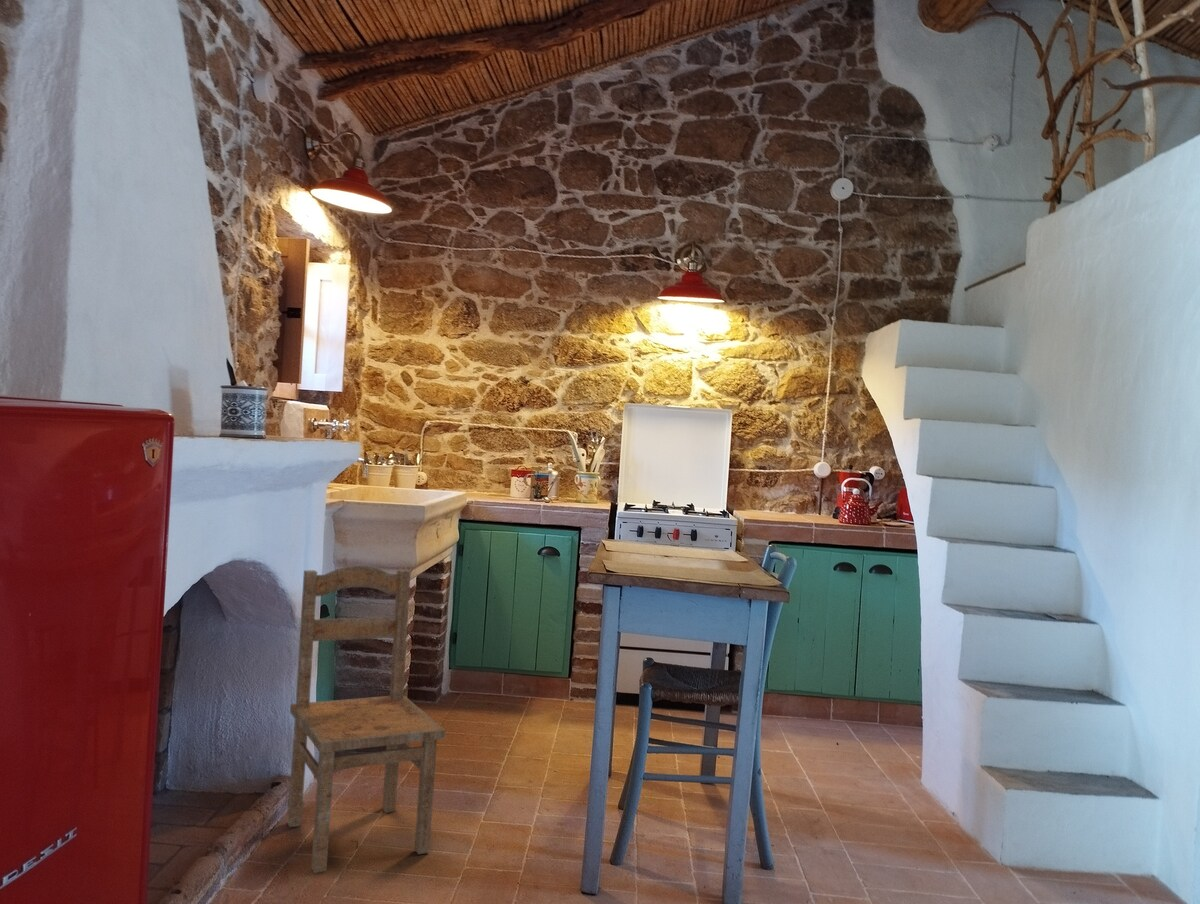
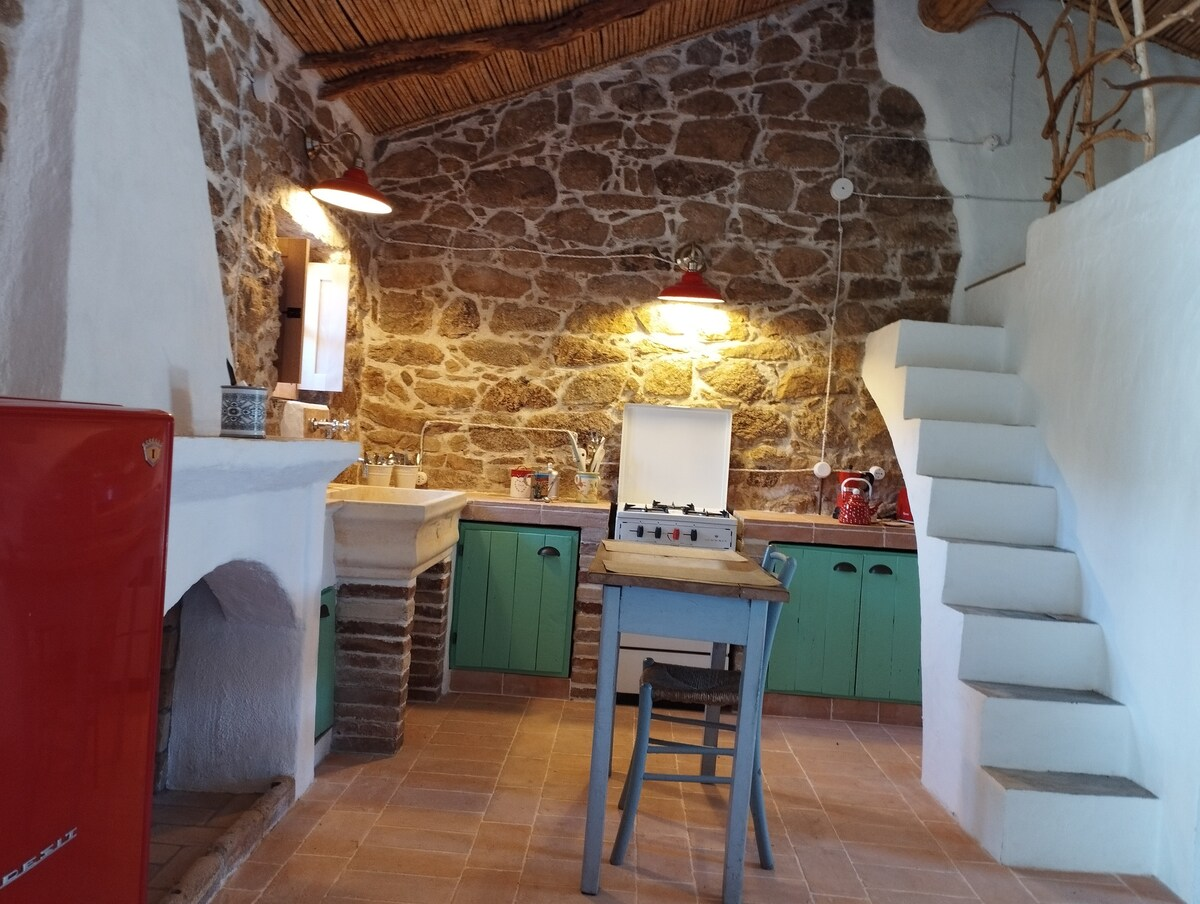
- wooden chair [287,565,447,874]
